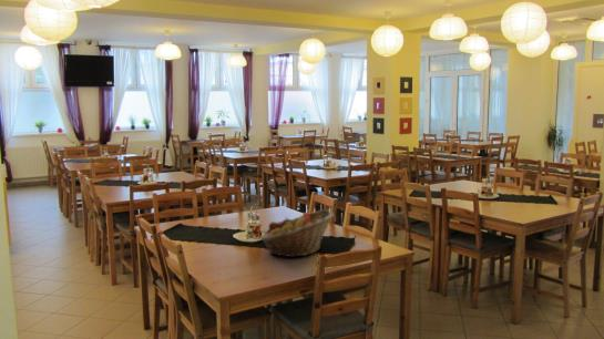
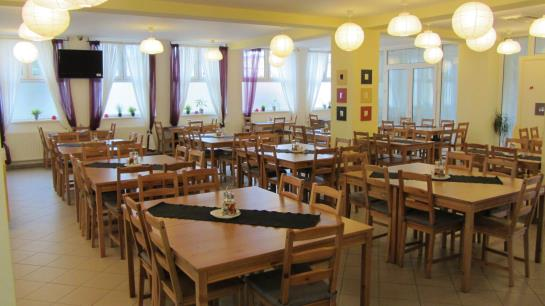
- fruit basket [259,208,335,258]
